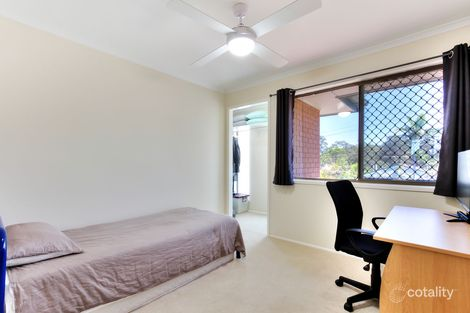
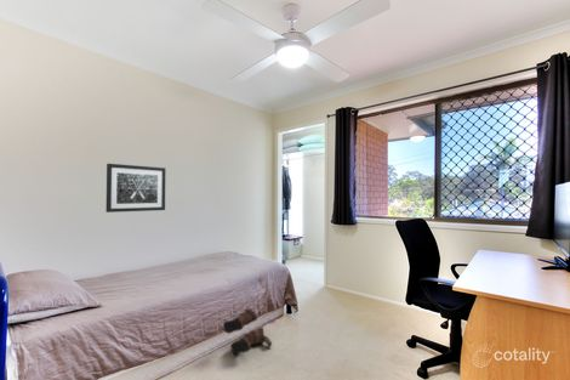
+ boots [222,307,273,357]
+ wall art [104,163,166,214]
